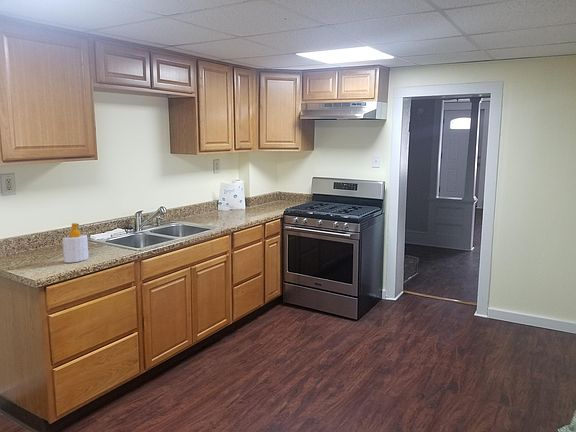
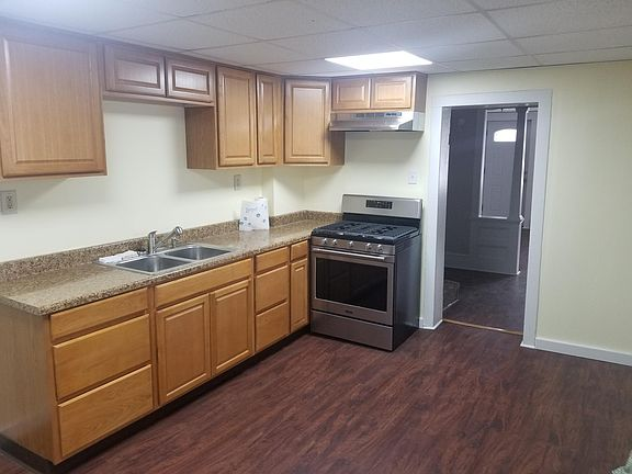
- soap bottle [62,222,89,264]
